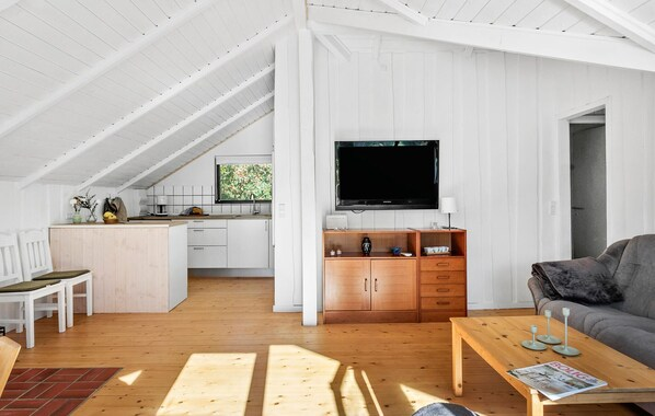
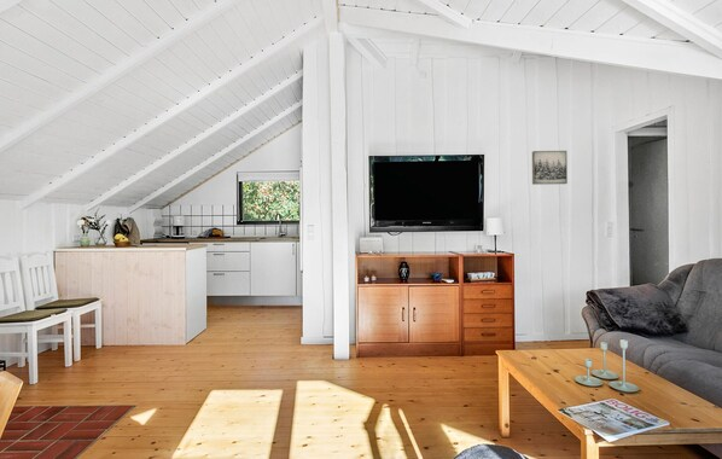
+ wall art [531,150,569,186]
